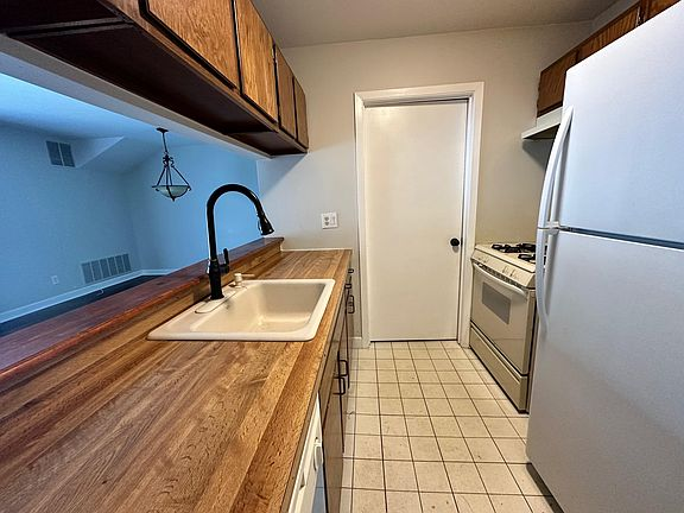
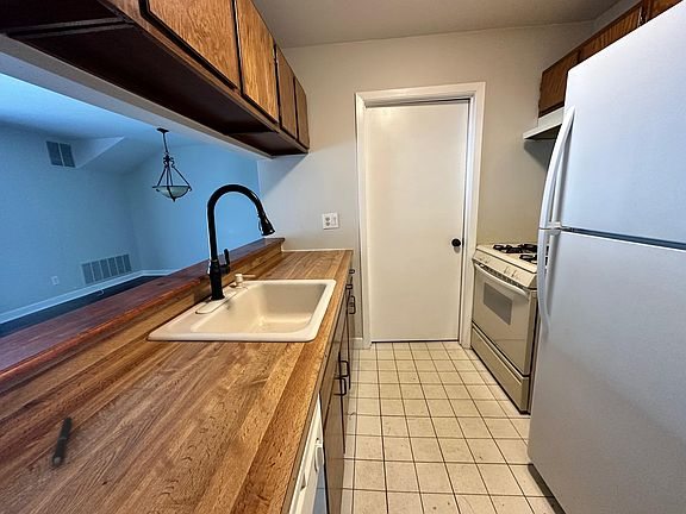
+ pen [51,415,73,465]
